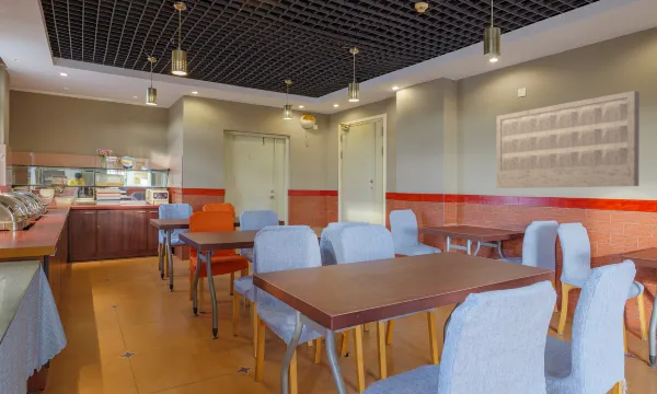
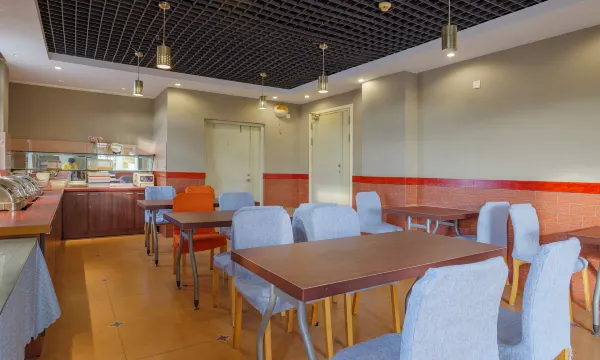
- wall panel [496,90,641,189]
